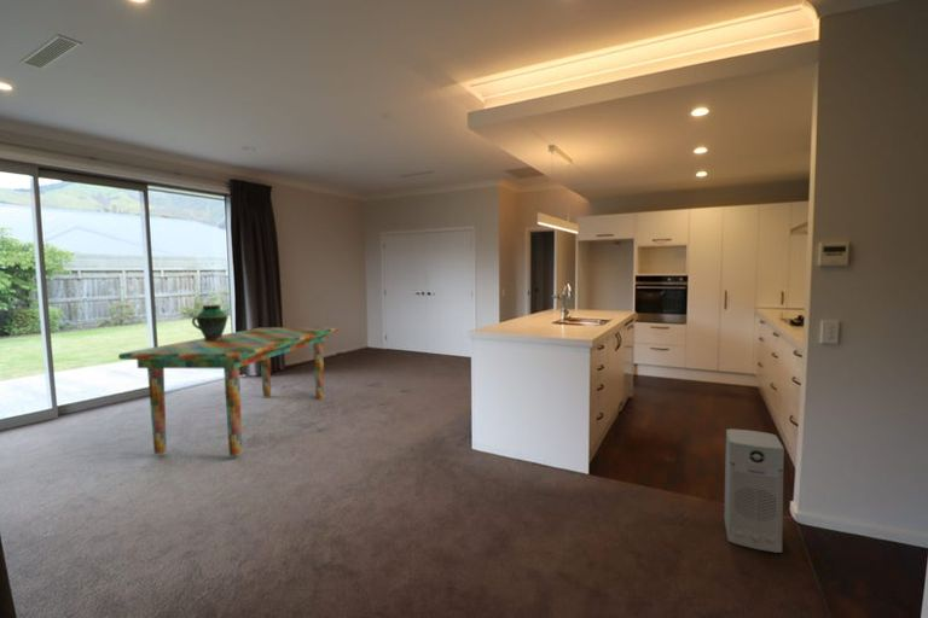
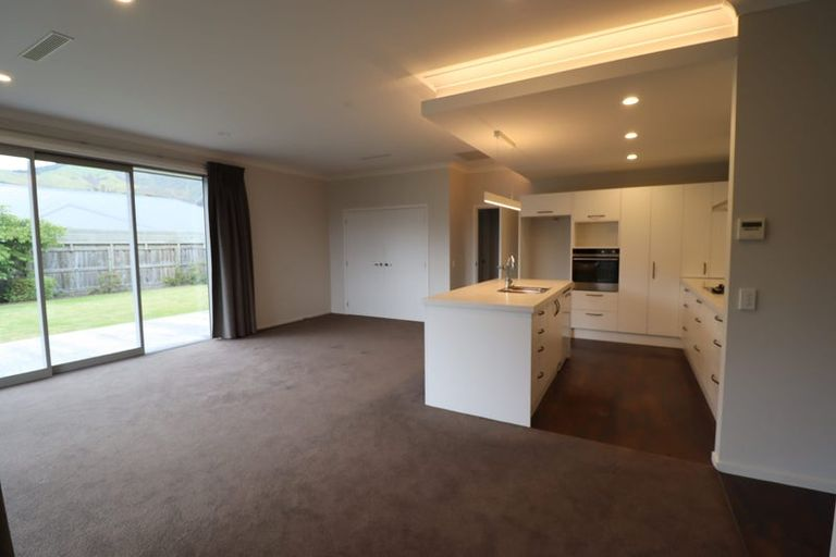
- air purifier [723,427,785,554]
- dining table [117,326,340,457]
- vase [191,304,230,342]
